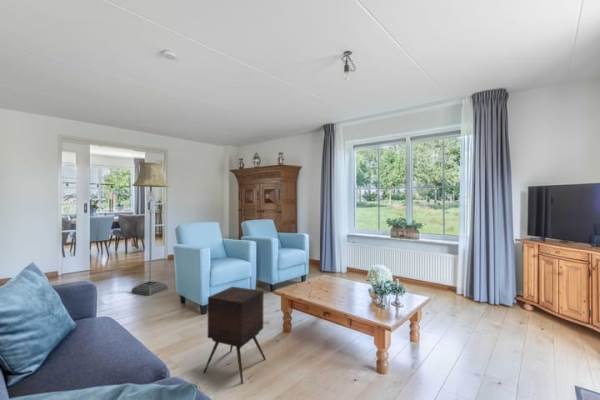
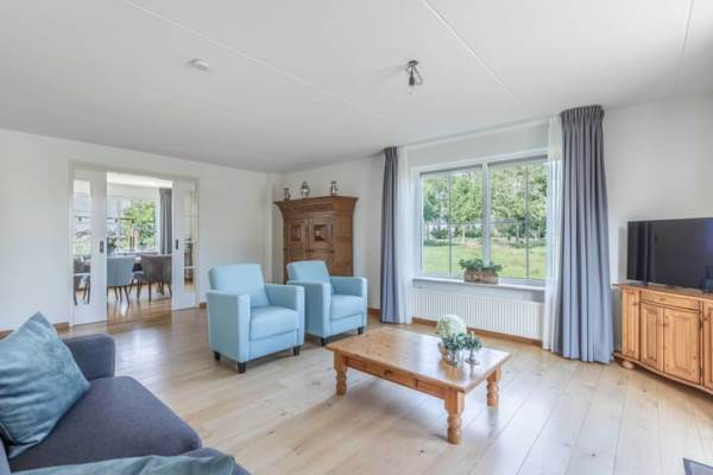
- floor lamp [131,161,170,296]
- side table [203,286,267,384]
